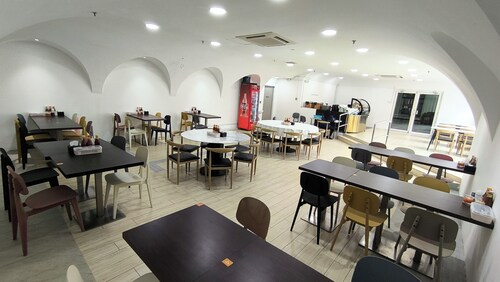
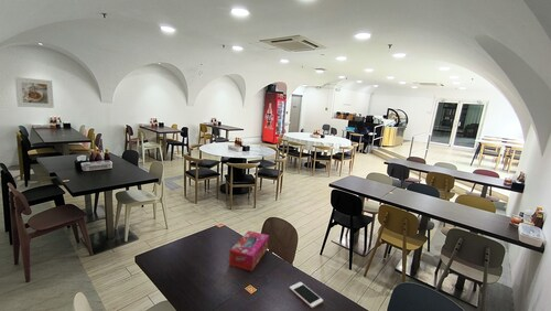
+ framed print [14,76,55,109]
+ tissue box [228,229,270,272]
+ cell phone [289,281,324,309]
